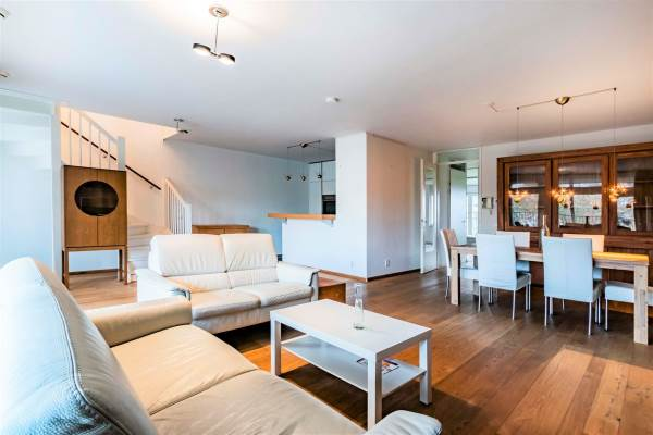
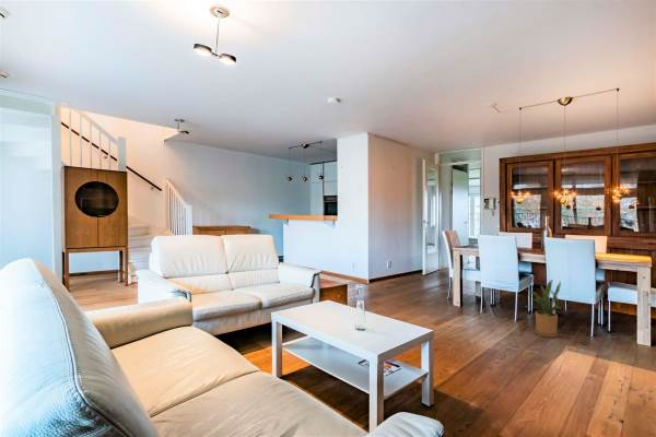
+ house plant [524,279,563,339]
